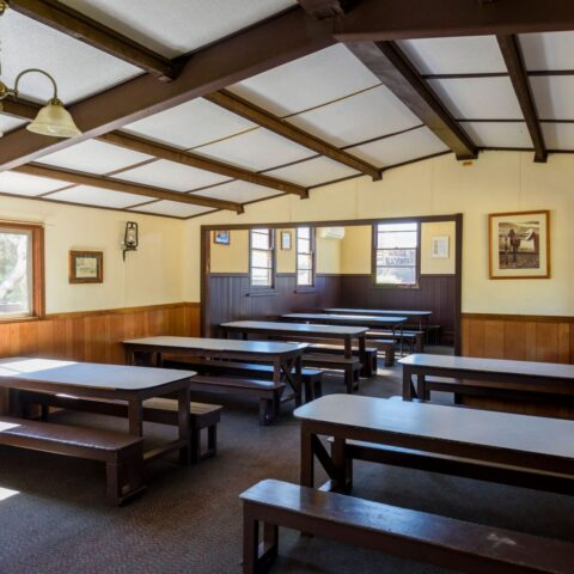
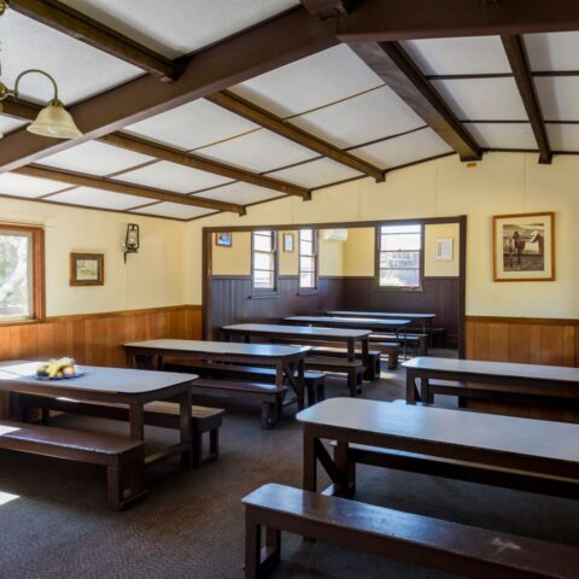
+ fruit bowl [34,356,86,380]
